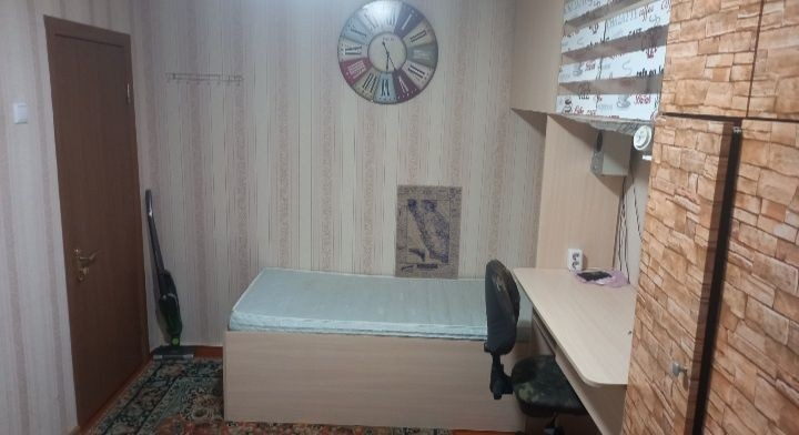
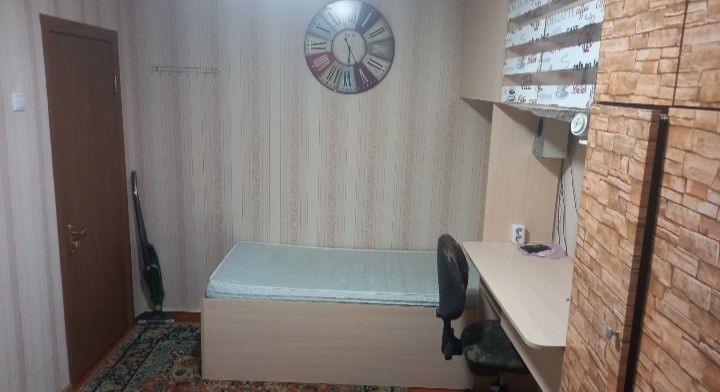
- wall art [394,183,464,281]
